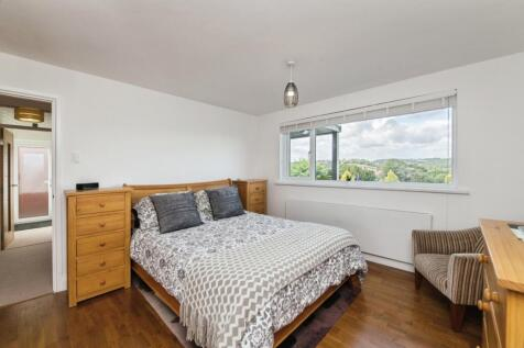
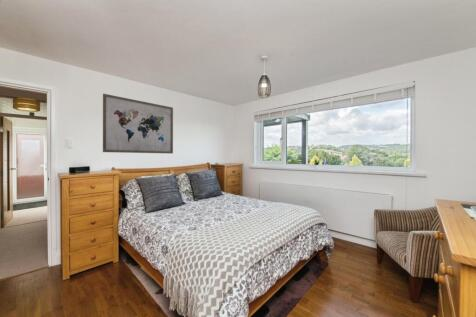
+ wall art [102,93,174,154]
